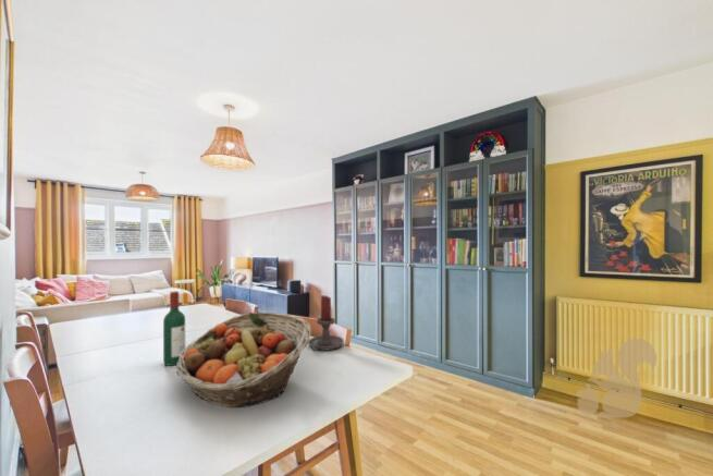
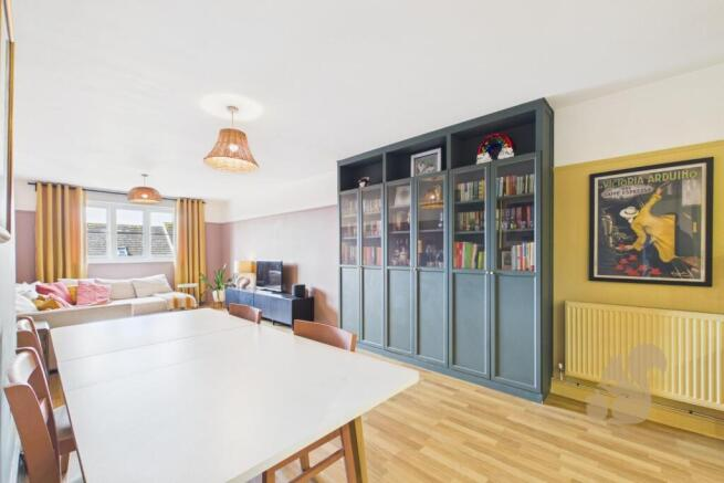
- wine bottle [162,290,186,367]
- fruit basket [175,312,312,408]
- candle holder [308,294,345,353]
